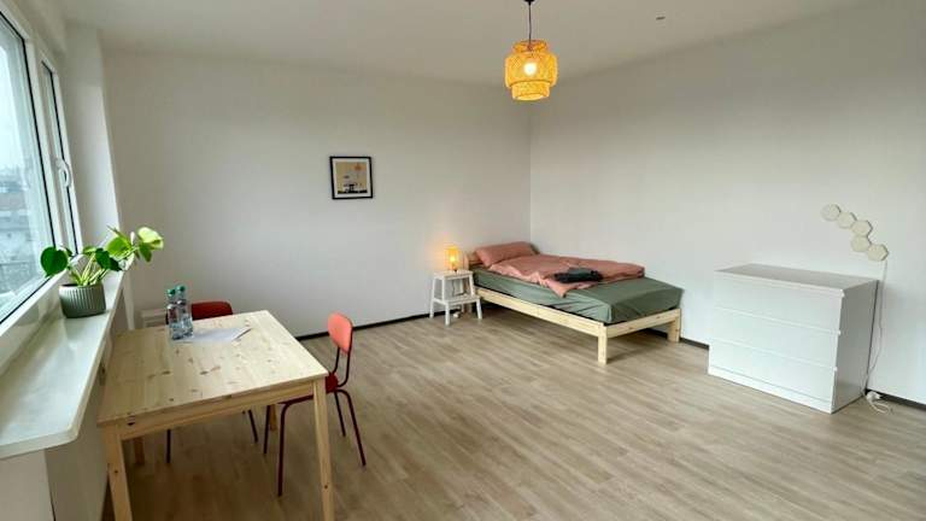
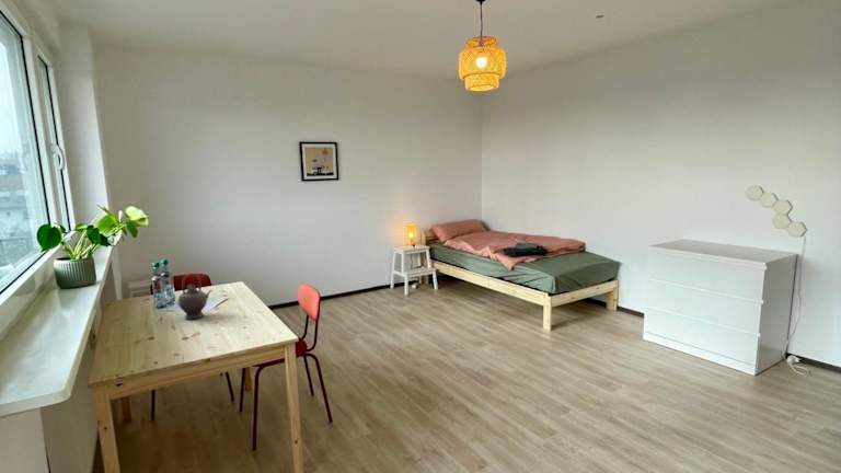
+ teapot [177,273,214,320]
